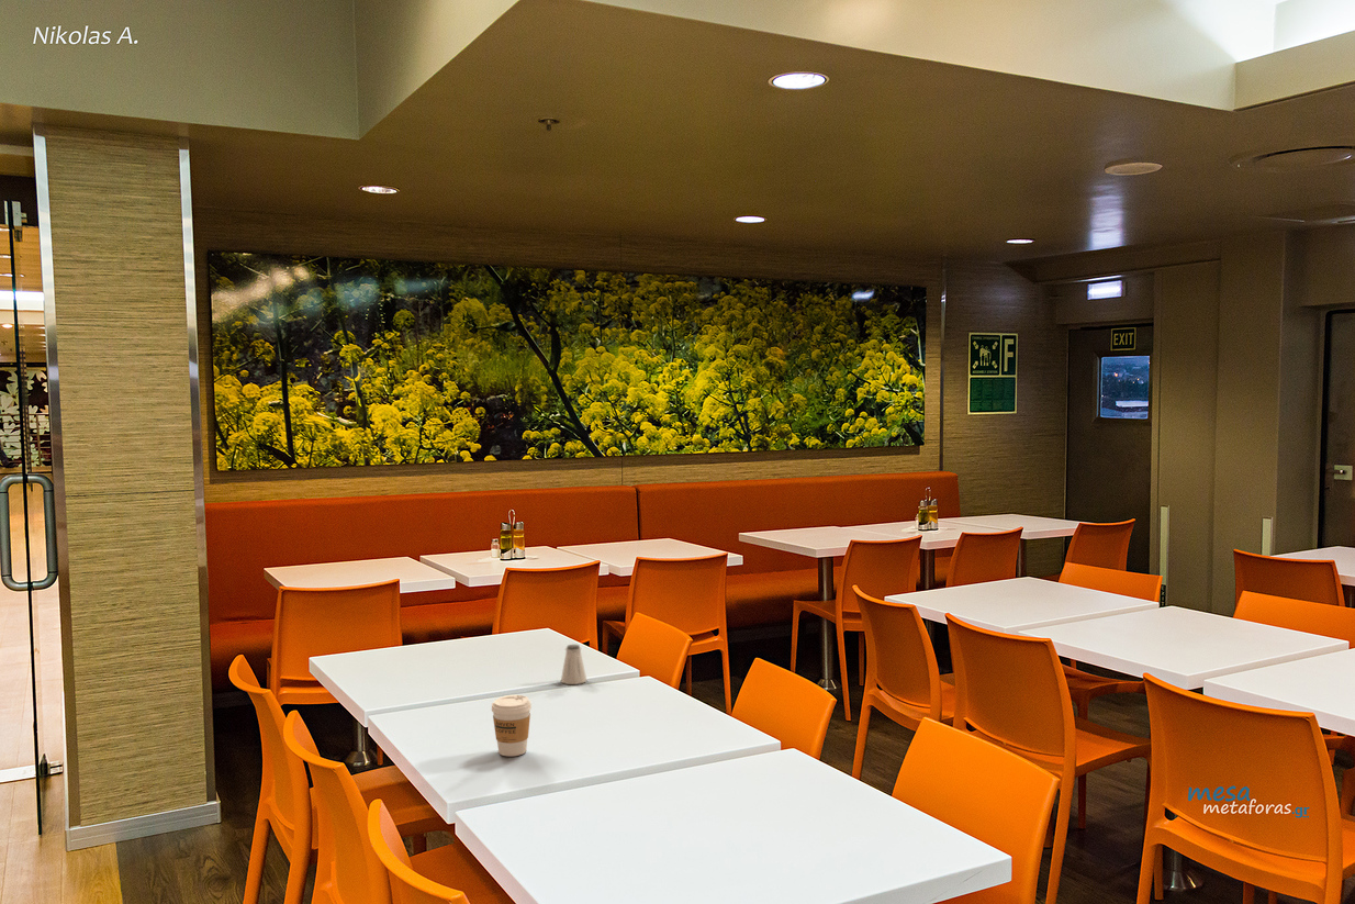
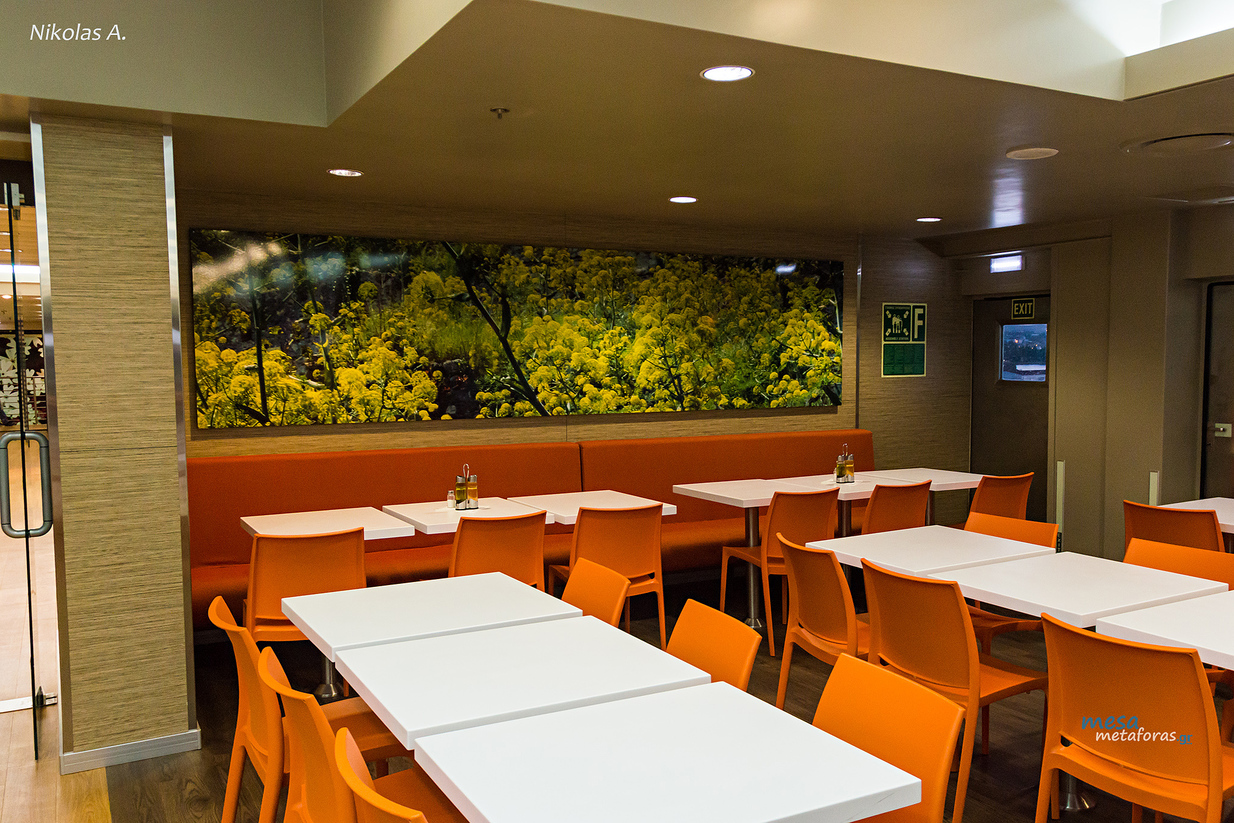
- coffee cup [491,694,533,757]
- saltshaker [560,644,587,685]
